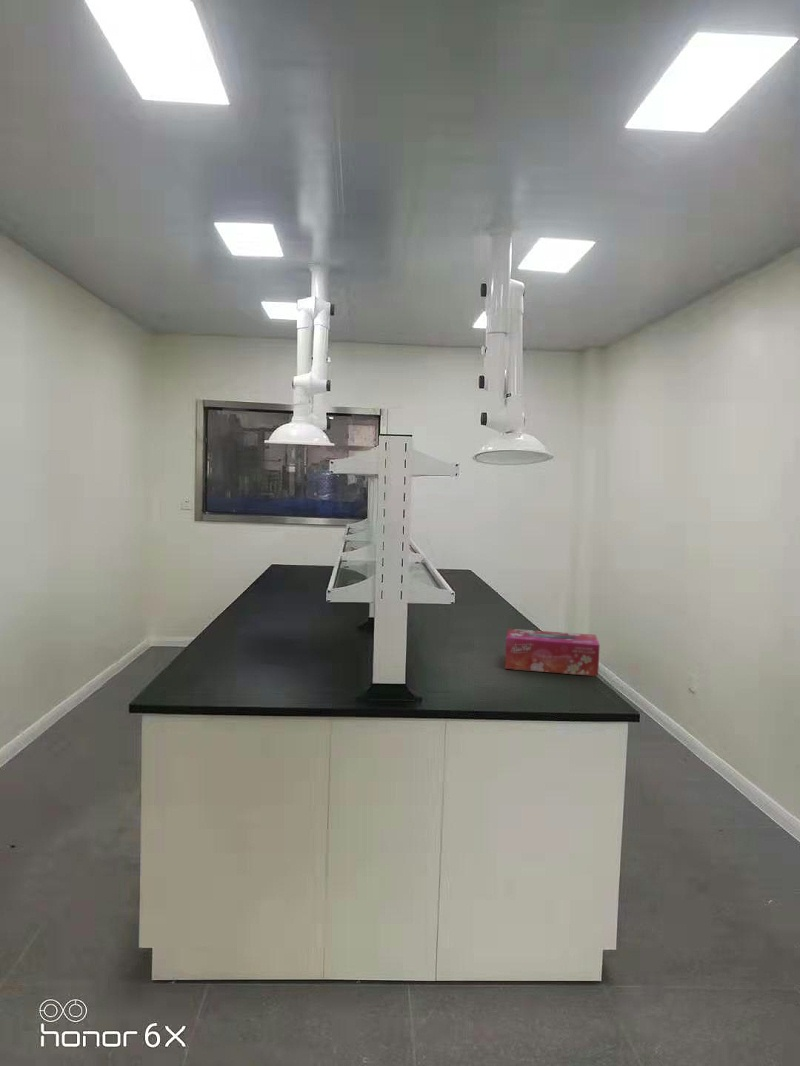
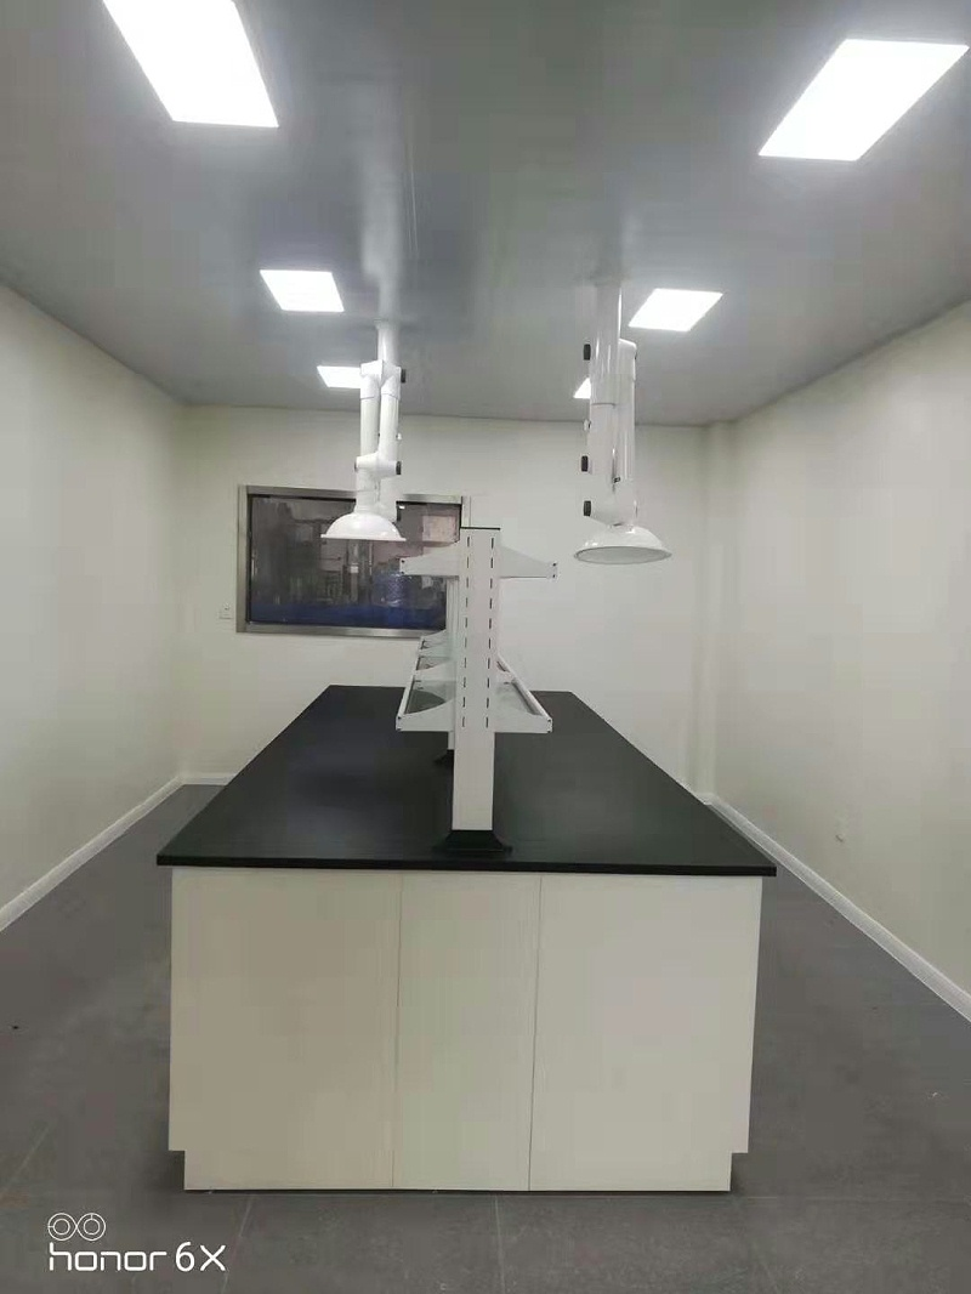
- tissue box [504,628,601,677]
